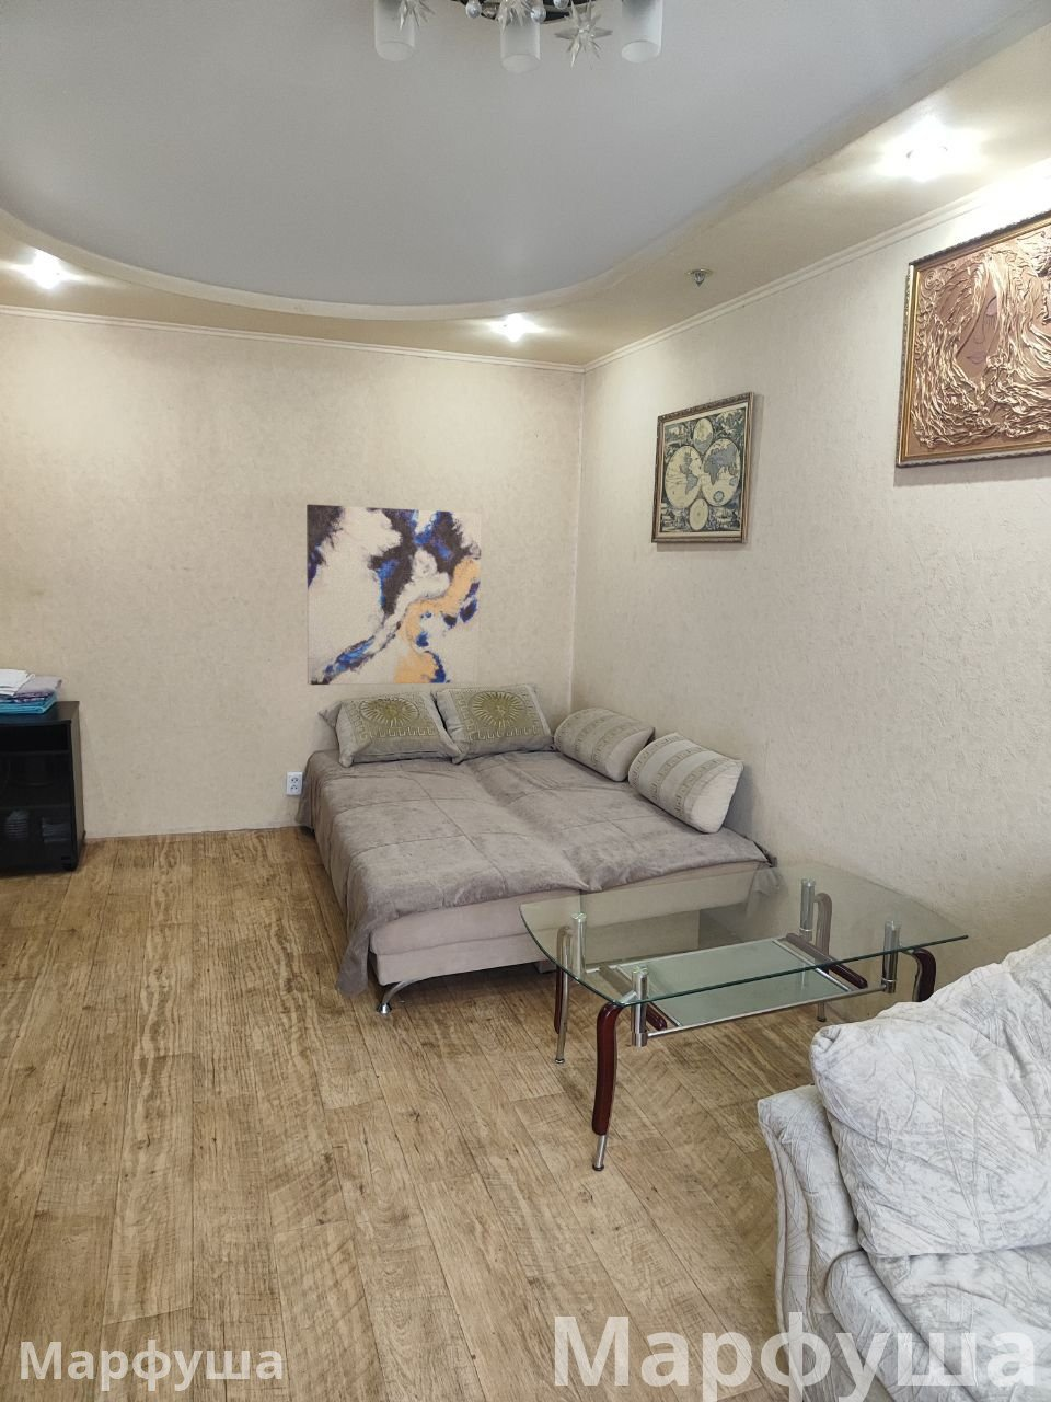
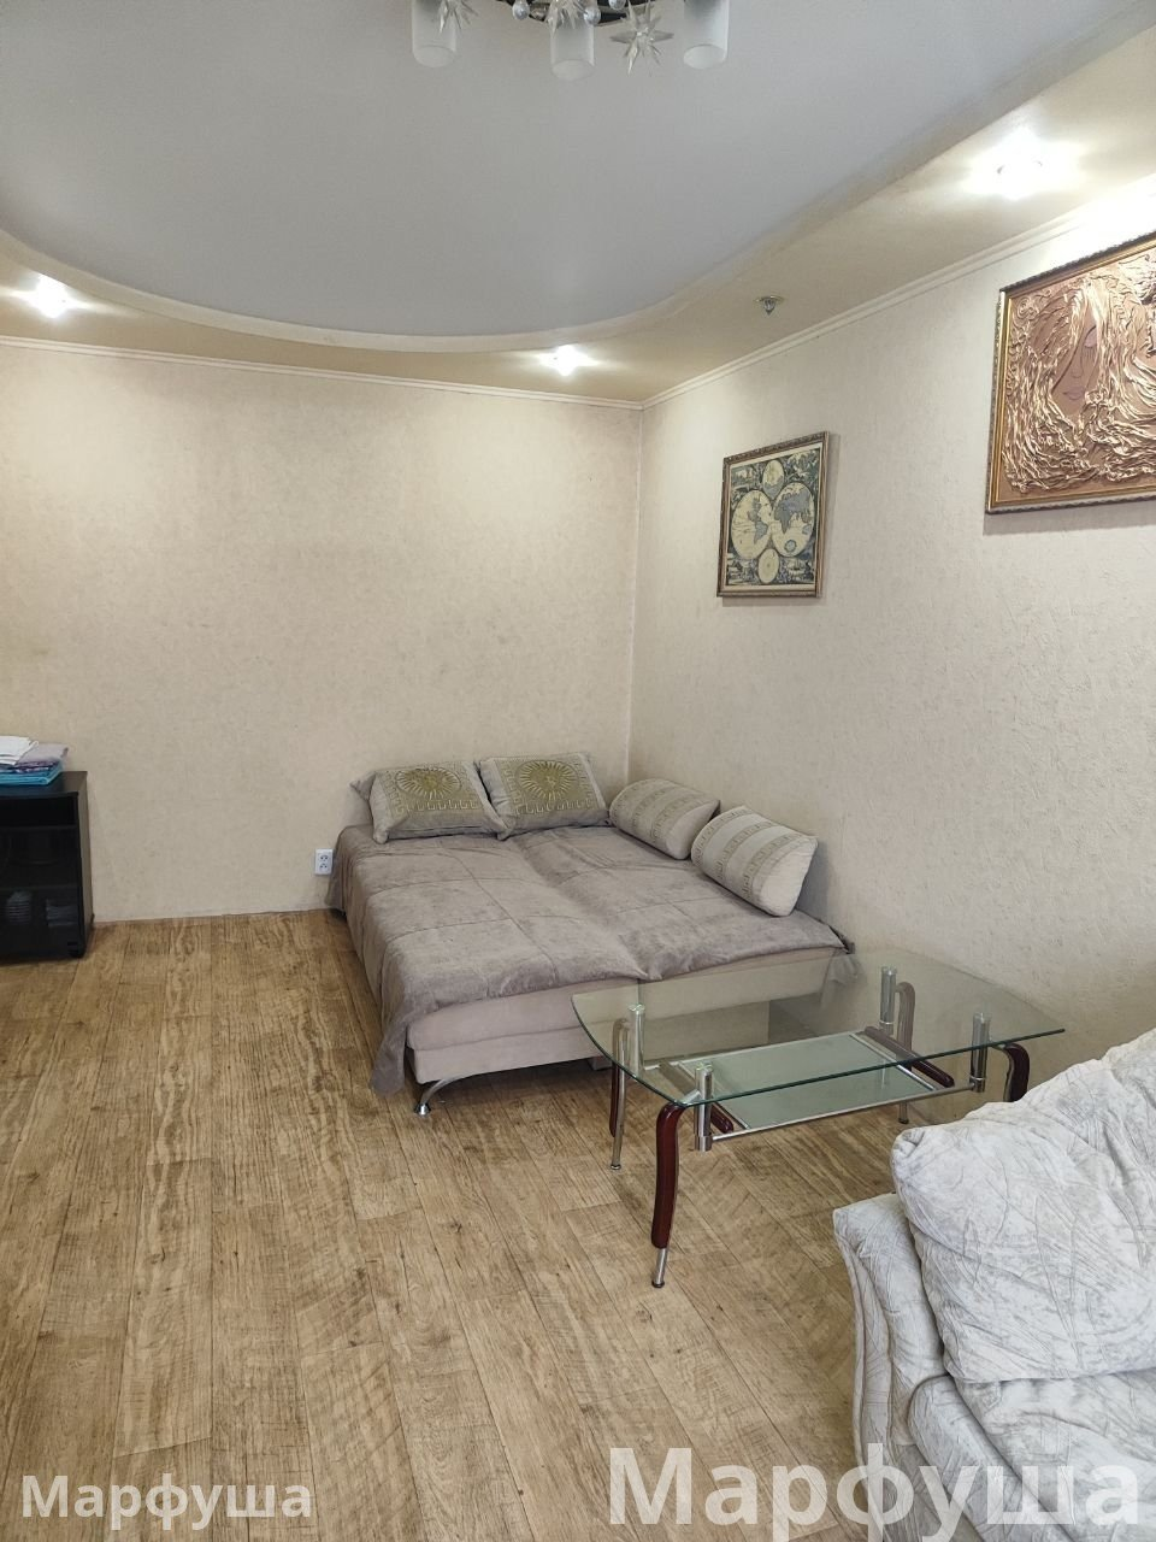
- wall art [306,502,482,686]
